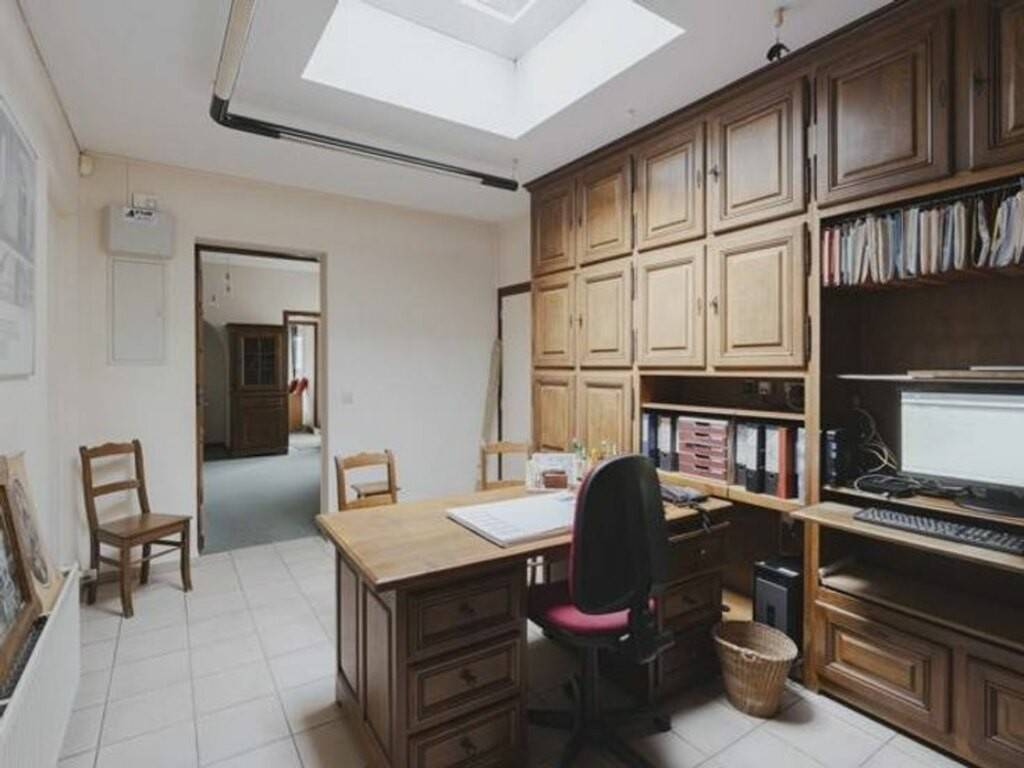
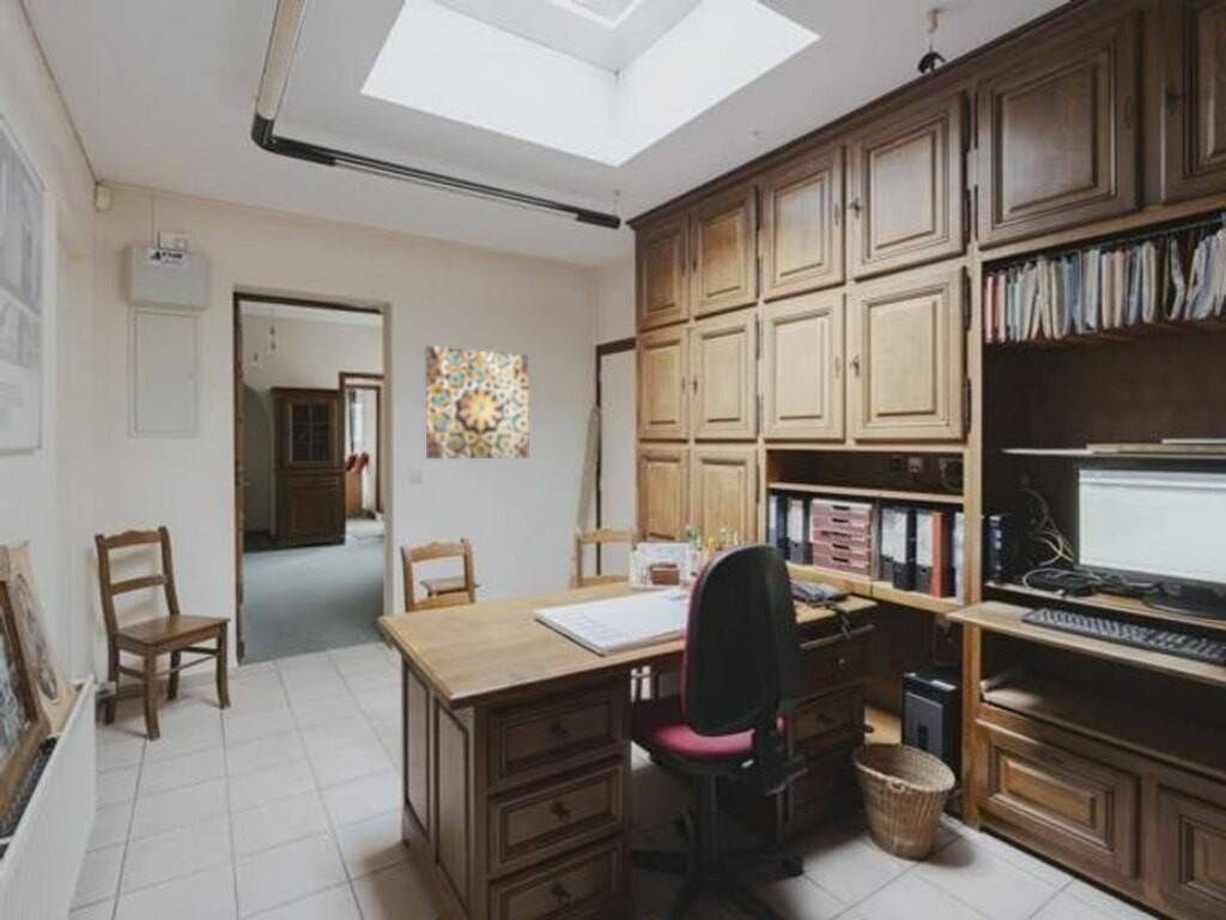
+ wall art [425,345,529,460]
